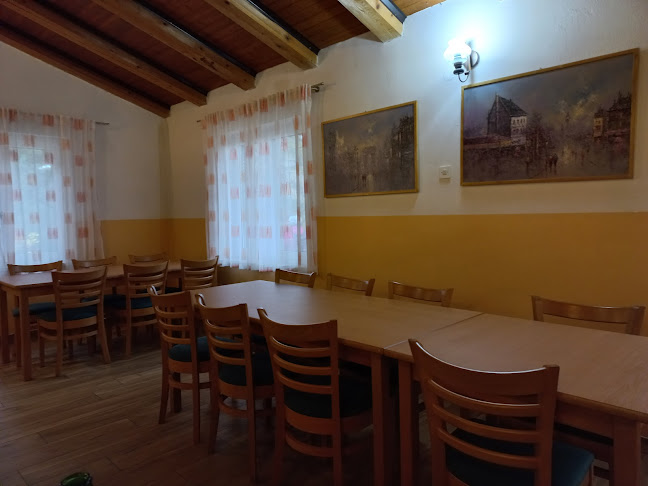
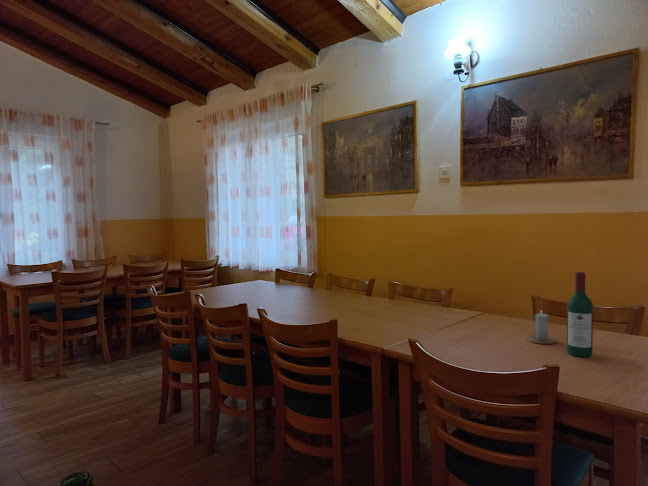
+ wine bottle [566,271,594,358]
+ candle [526,311,557,345]
